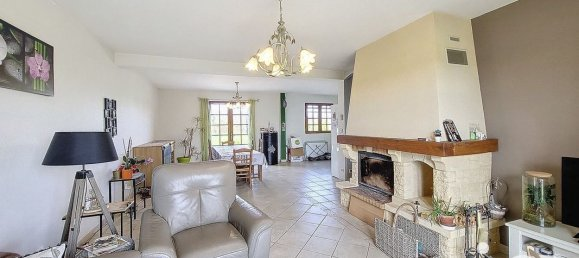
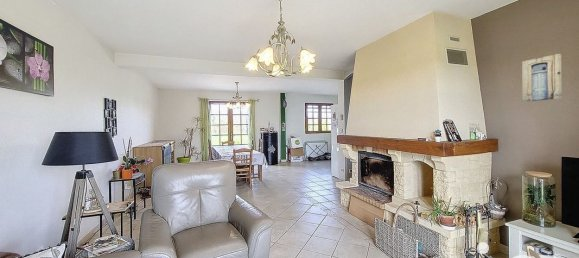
+ wall art [521,53,563,103]
